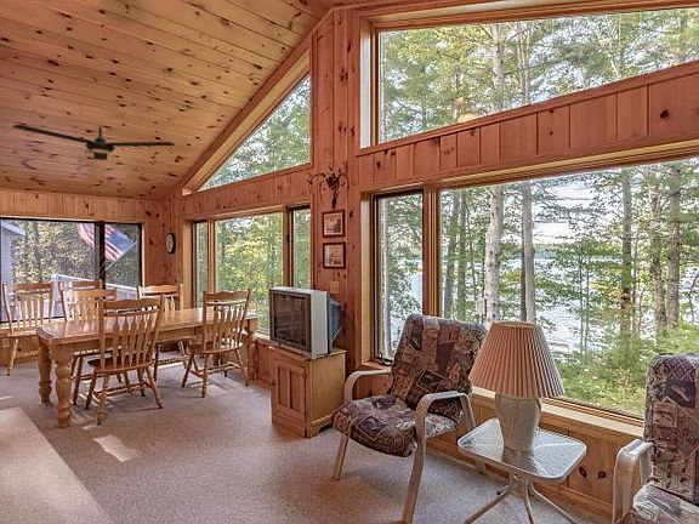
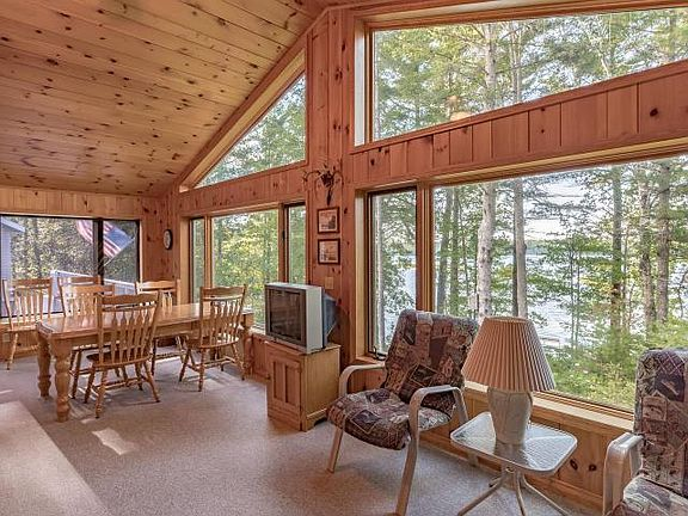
- ceiling fan [12,124,176,161]
